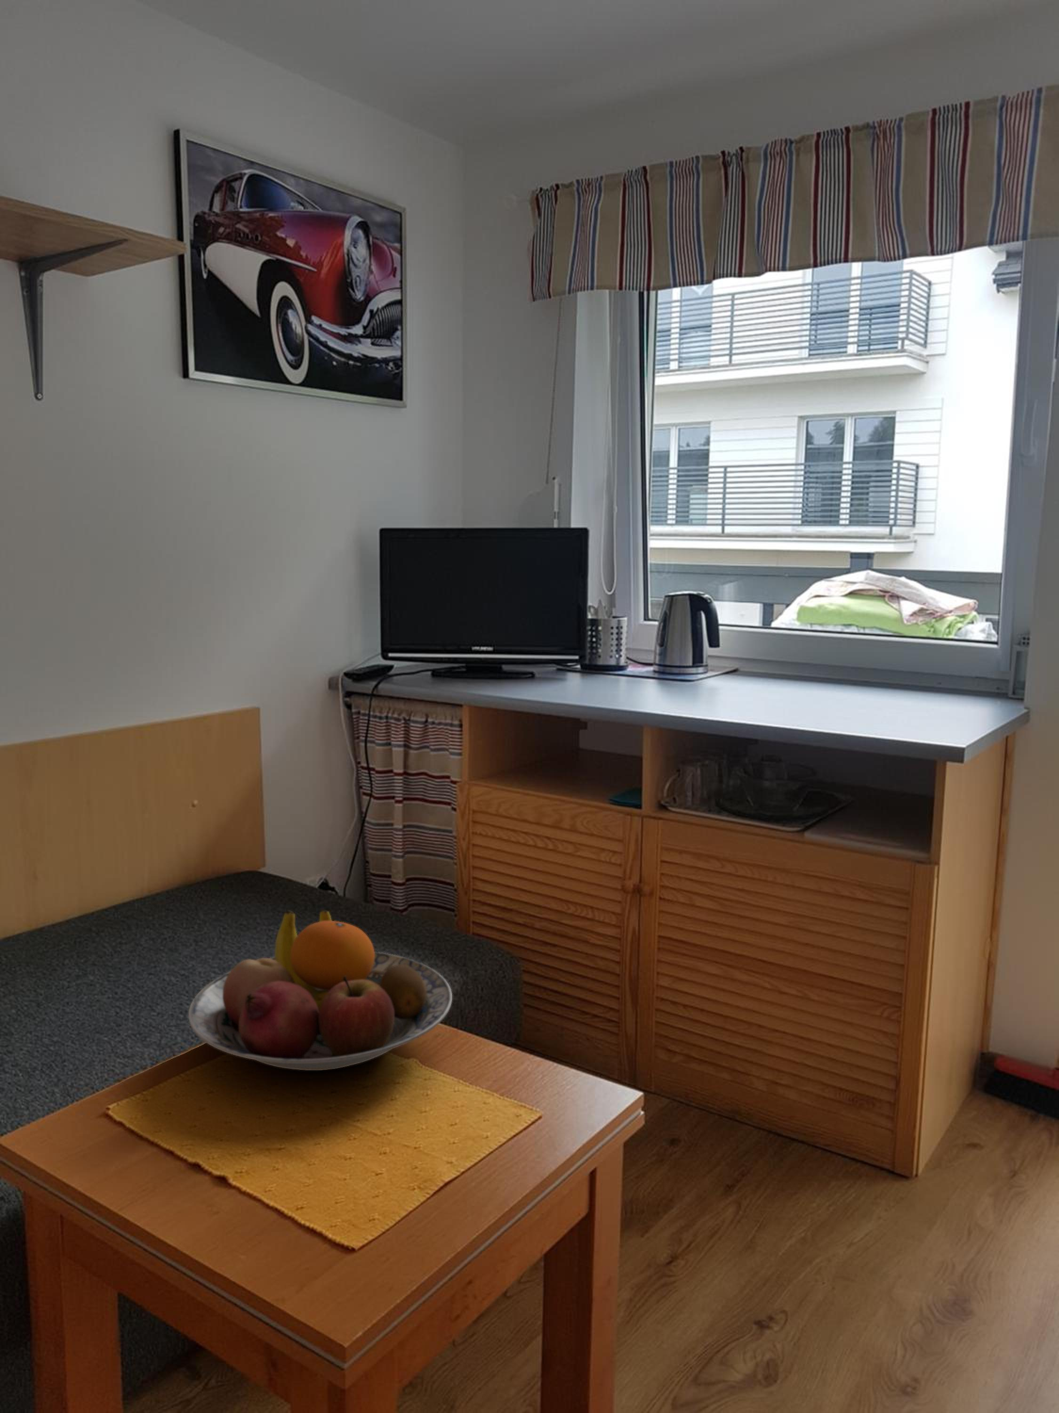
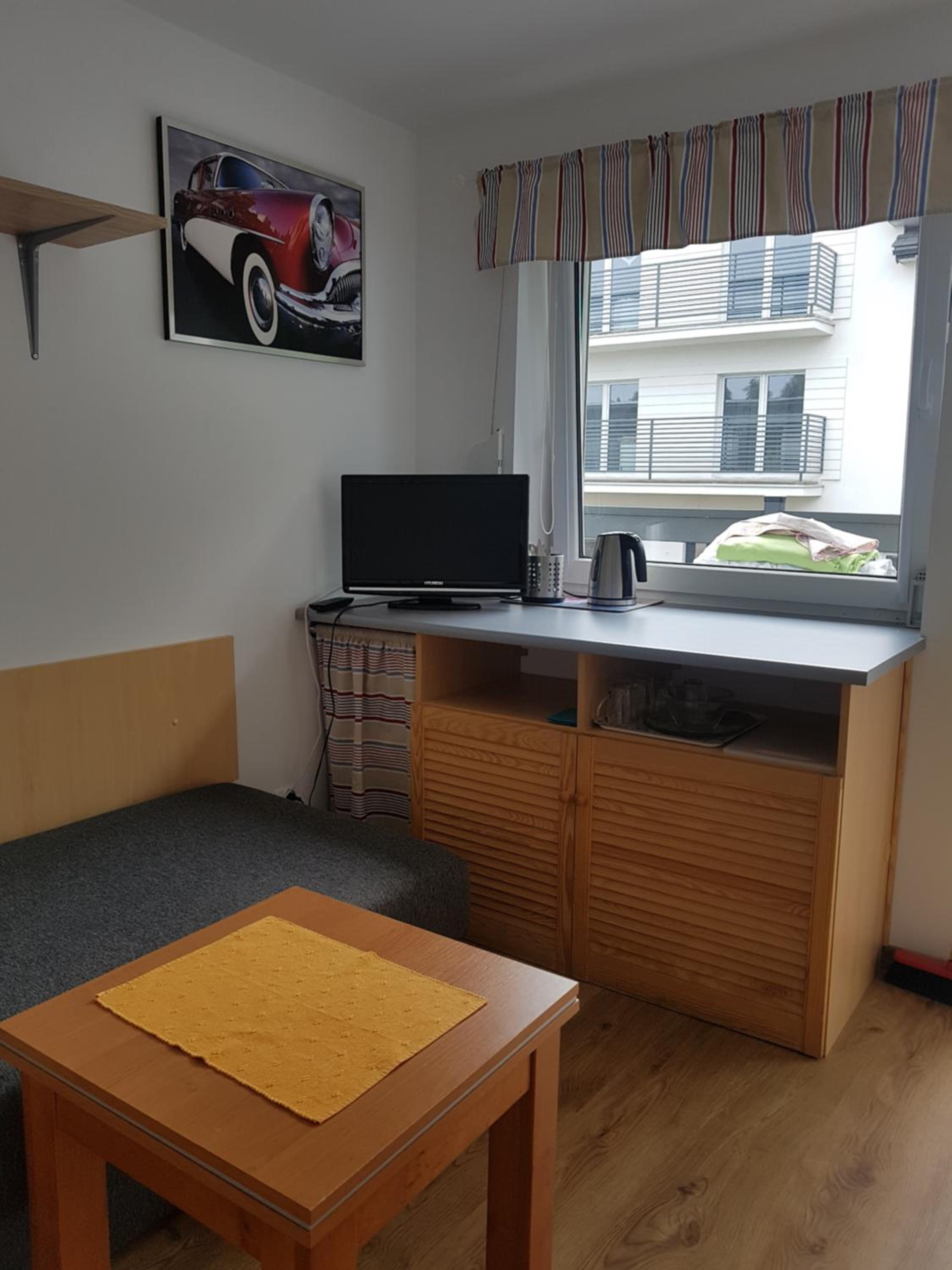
- fruit bowl [188,910,453,1071]
